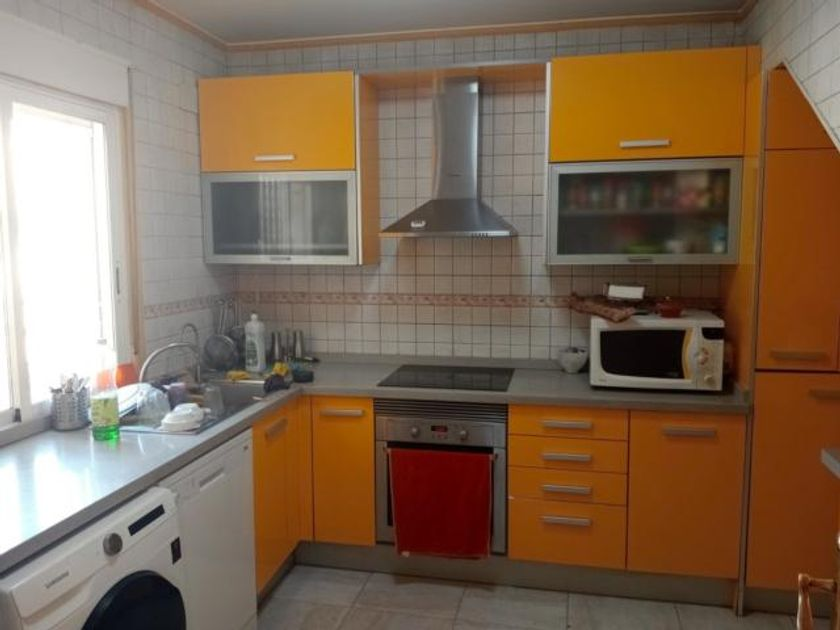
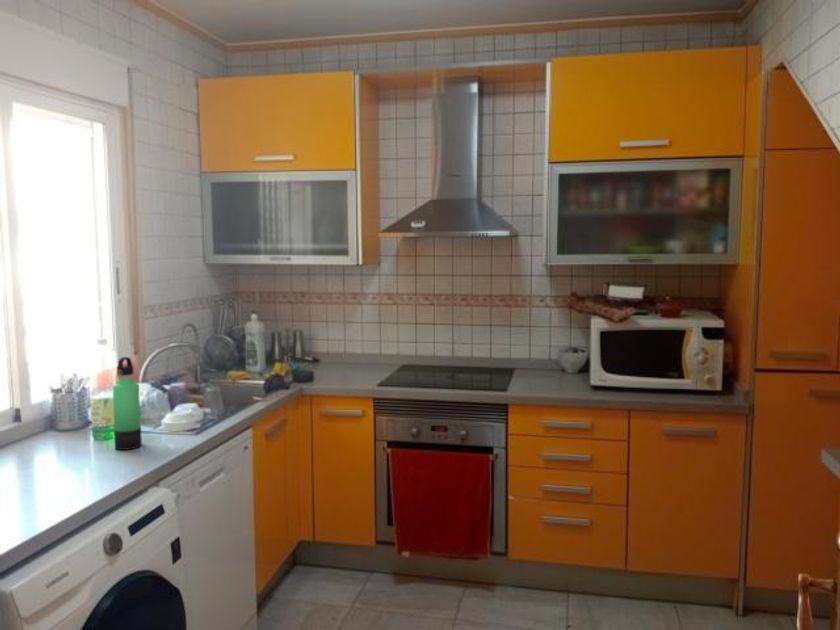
+ thermos bottle [112,356,143,451]
